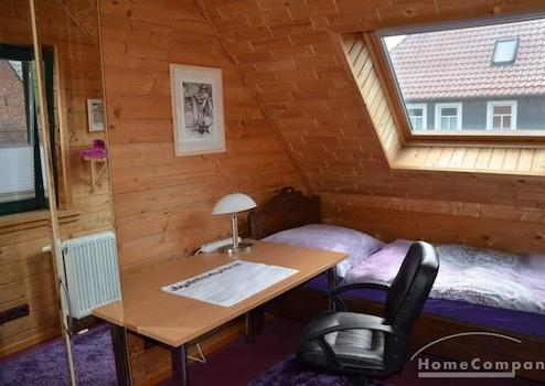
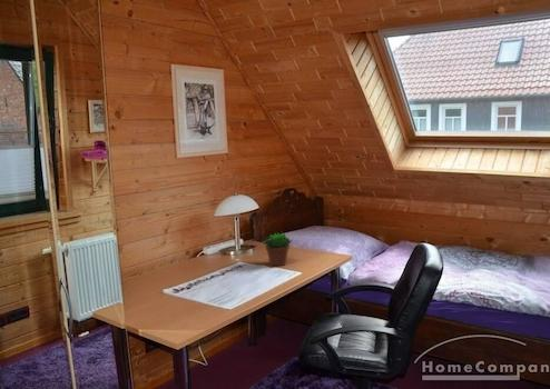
+ succulent plant [259,231,293,267]
